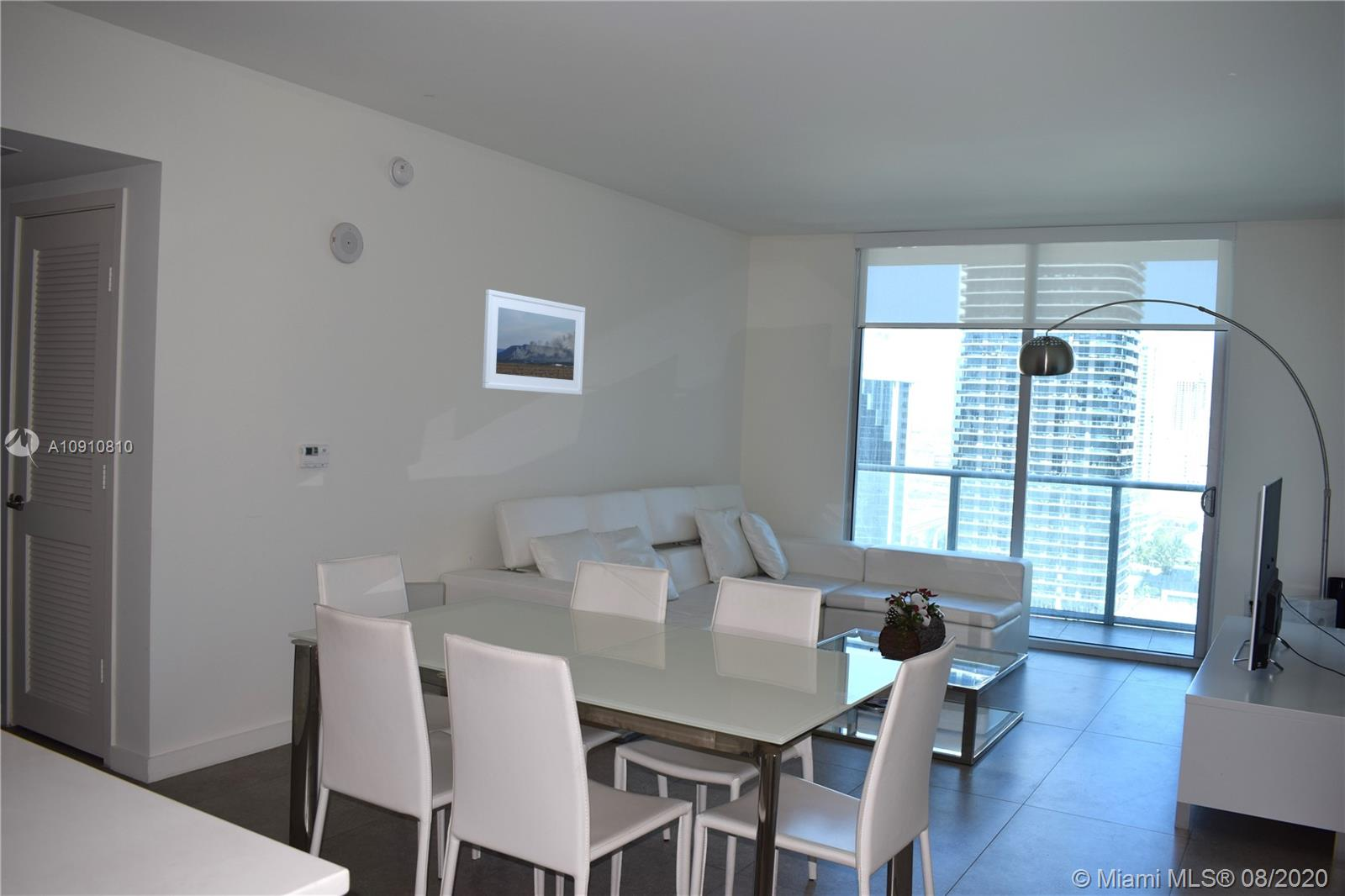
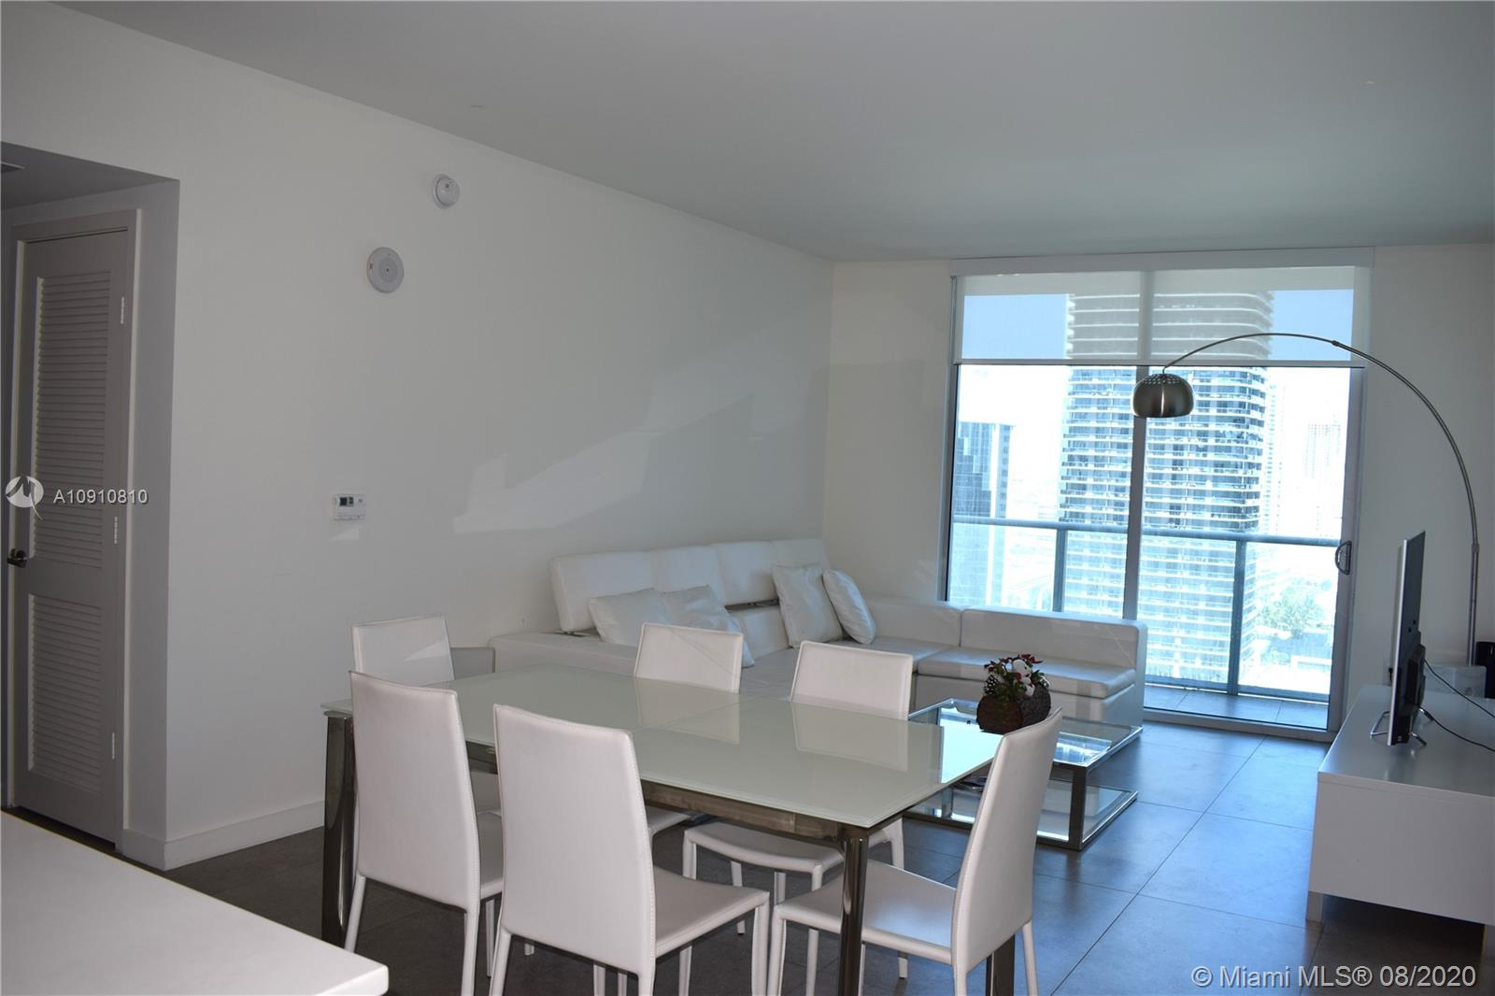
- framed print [482,288,586,396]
